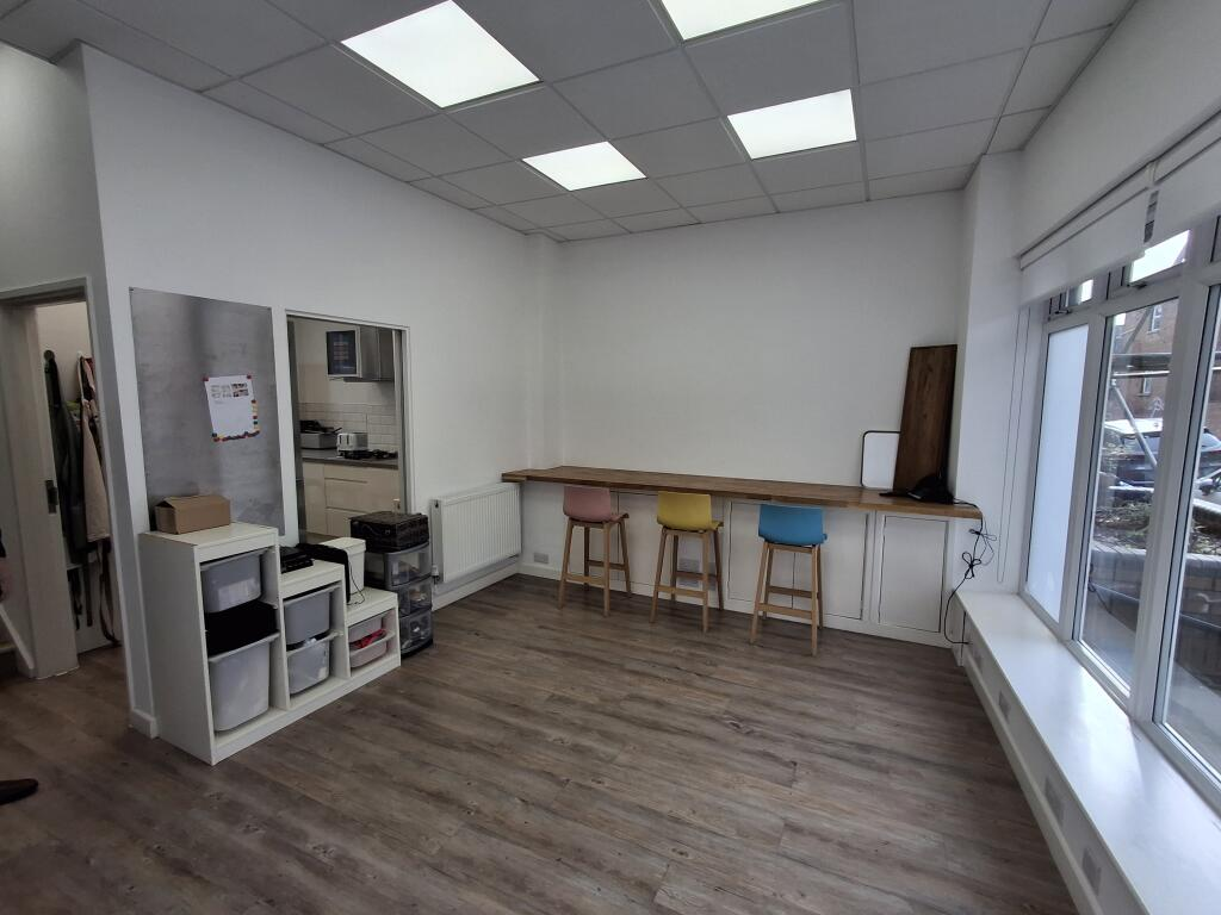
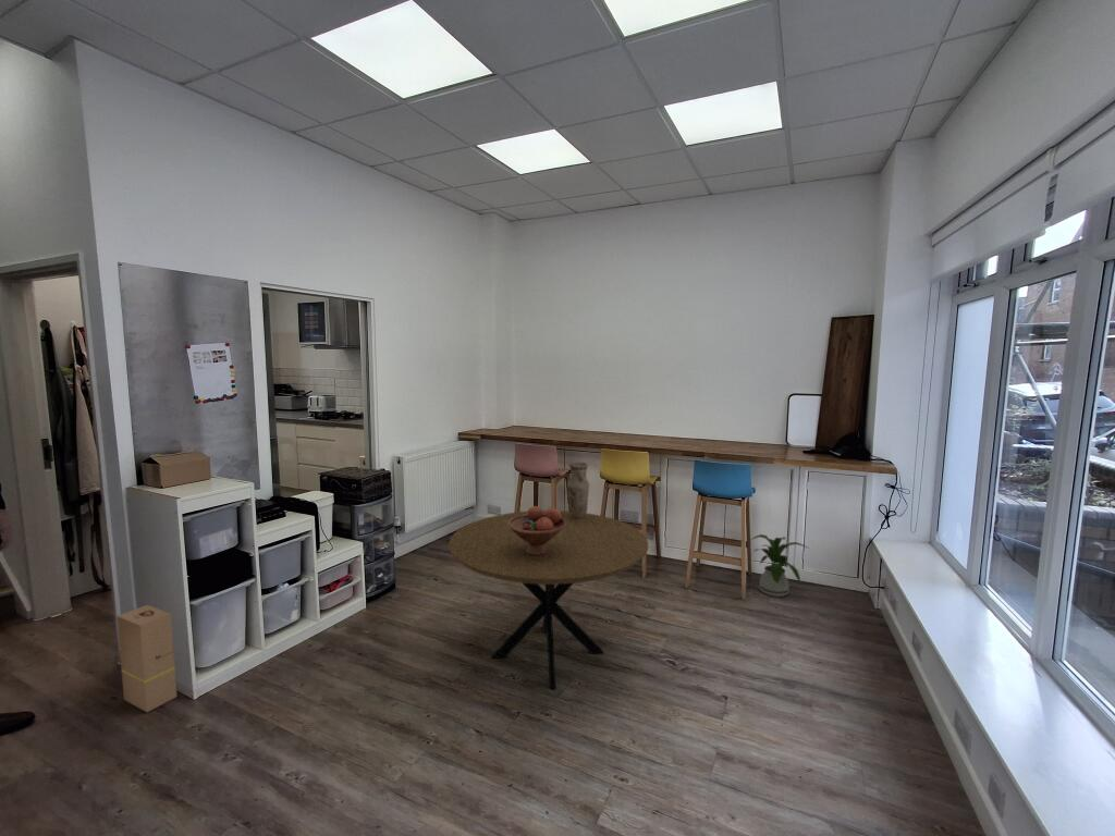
+ vase [566,462,590,520]
+ fruit bowl [509,505,566,556]
+ dining table [448,509,649,690]
+ house plant [749,533,810,598]
+ cardboard box [115,604,177,713]
